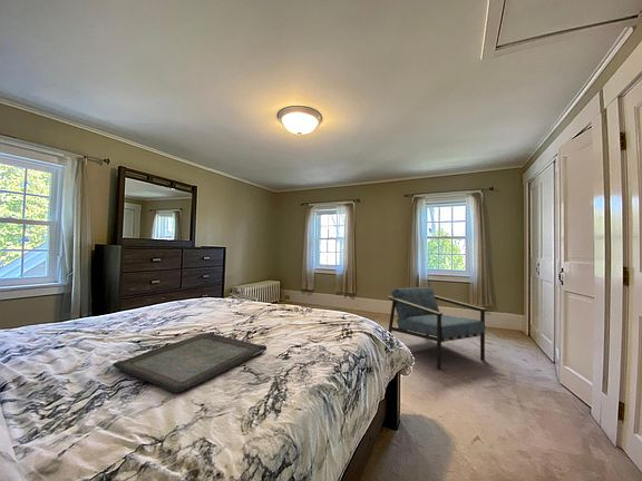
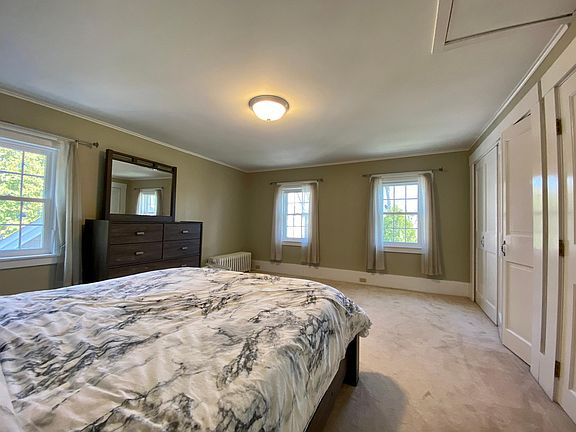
- armchair [387,286,487,371]
- serving tray [111,332,268,394]
